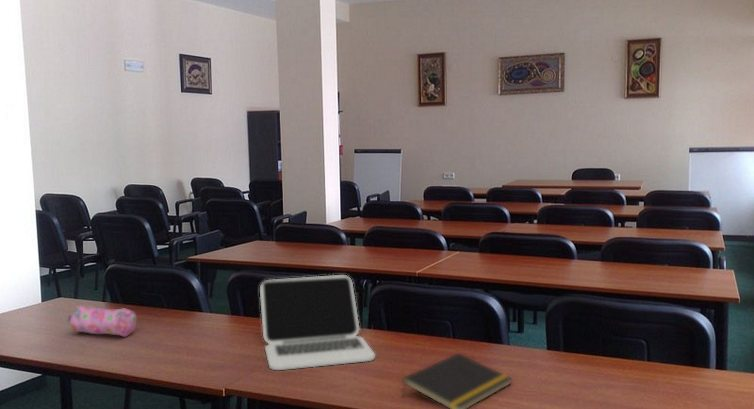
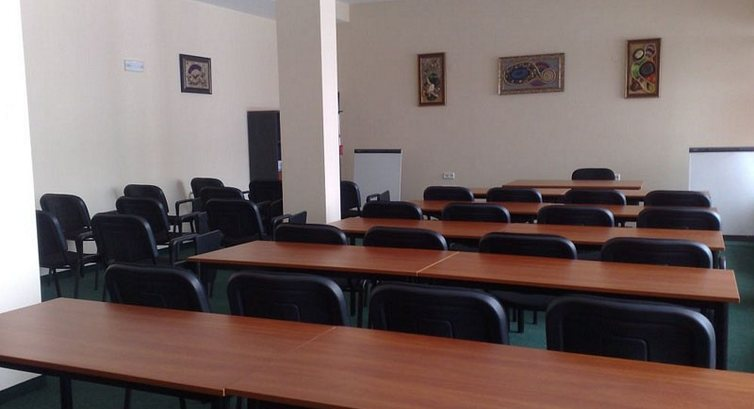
- laptop [259,274,376,371]
- pencil case [66,304,138,337]
- notepad [401,352,513,409]
